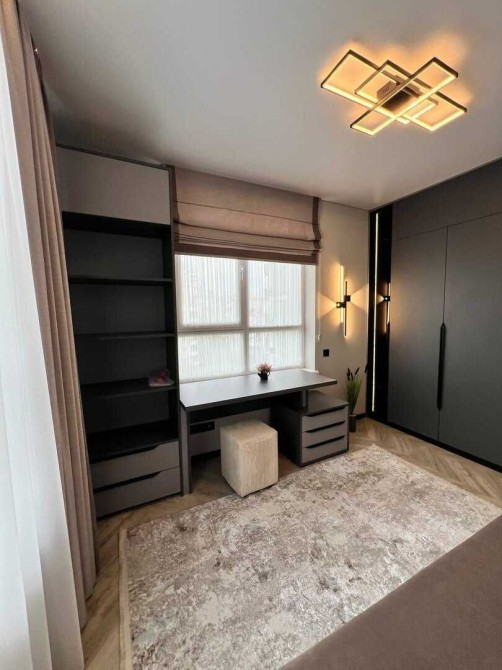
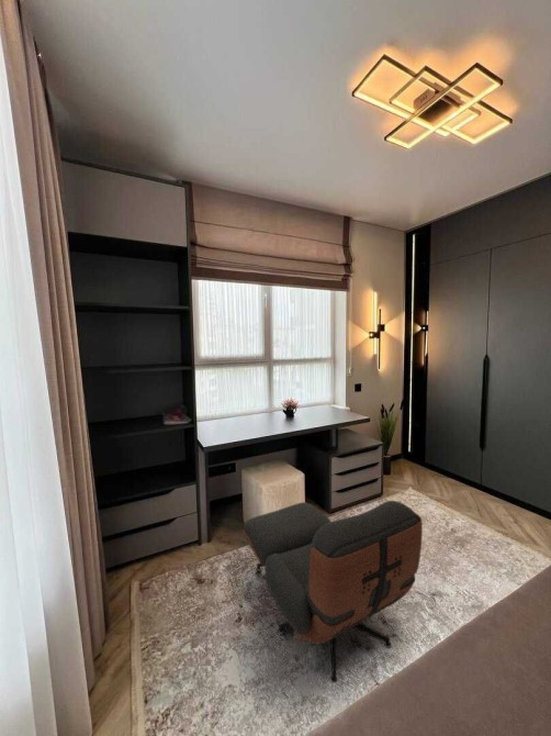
+ lounge chair [240,500,424,684]
